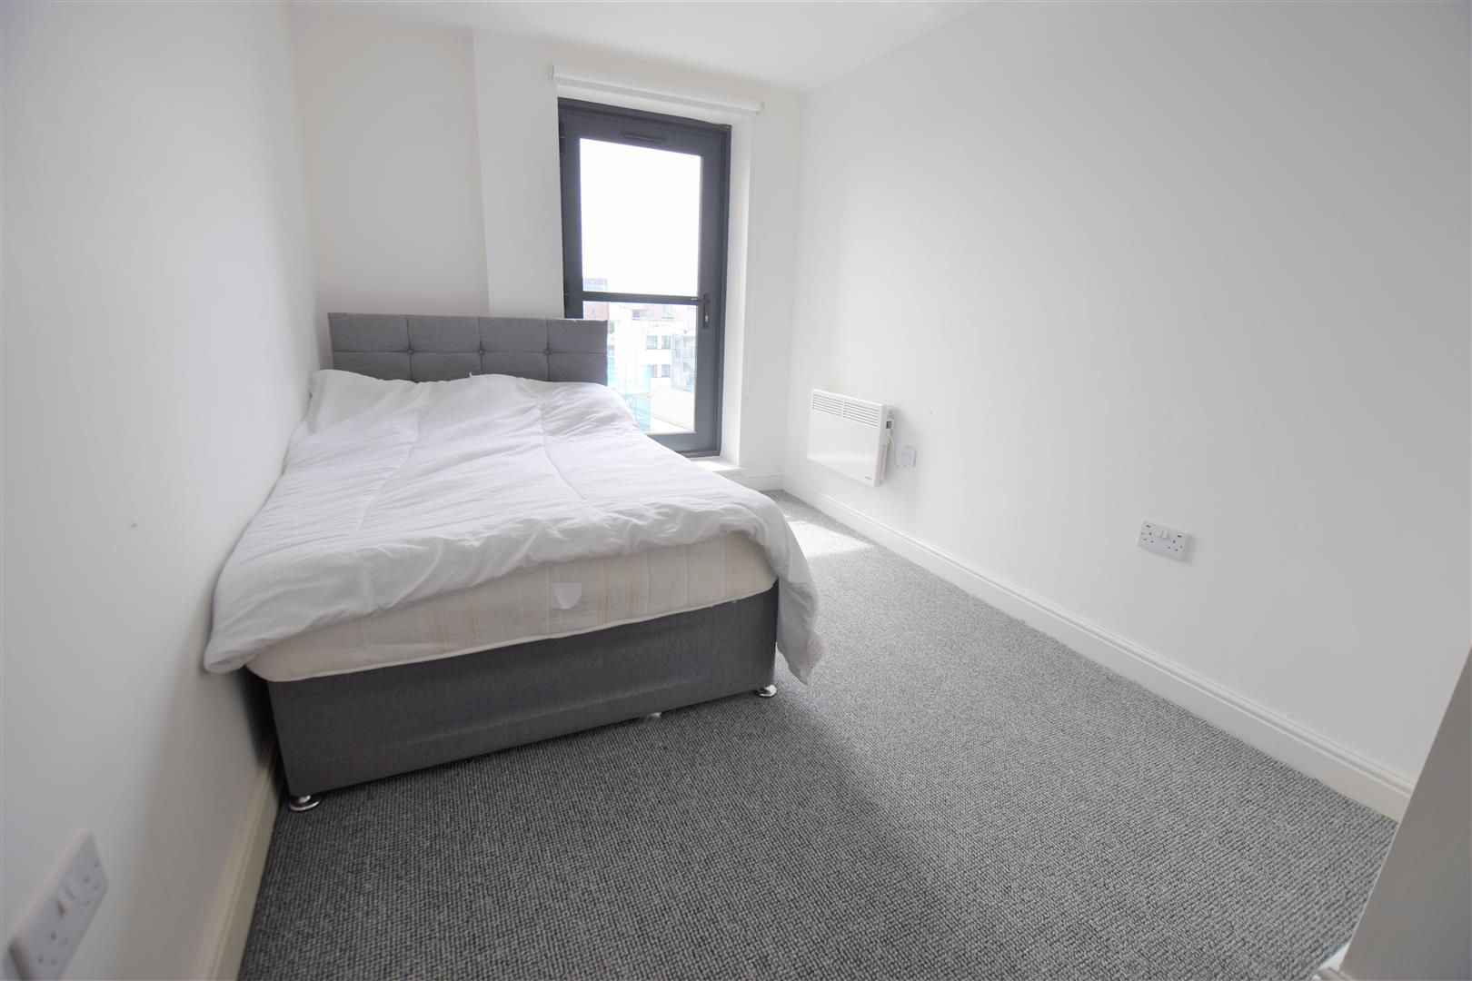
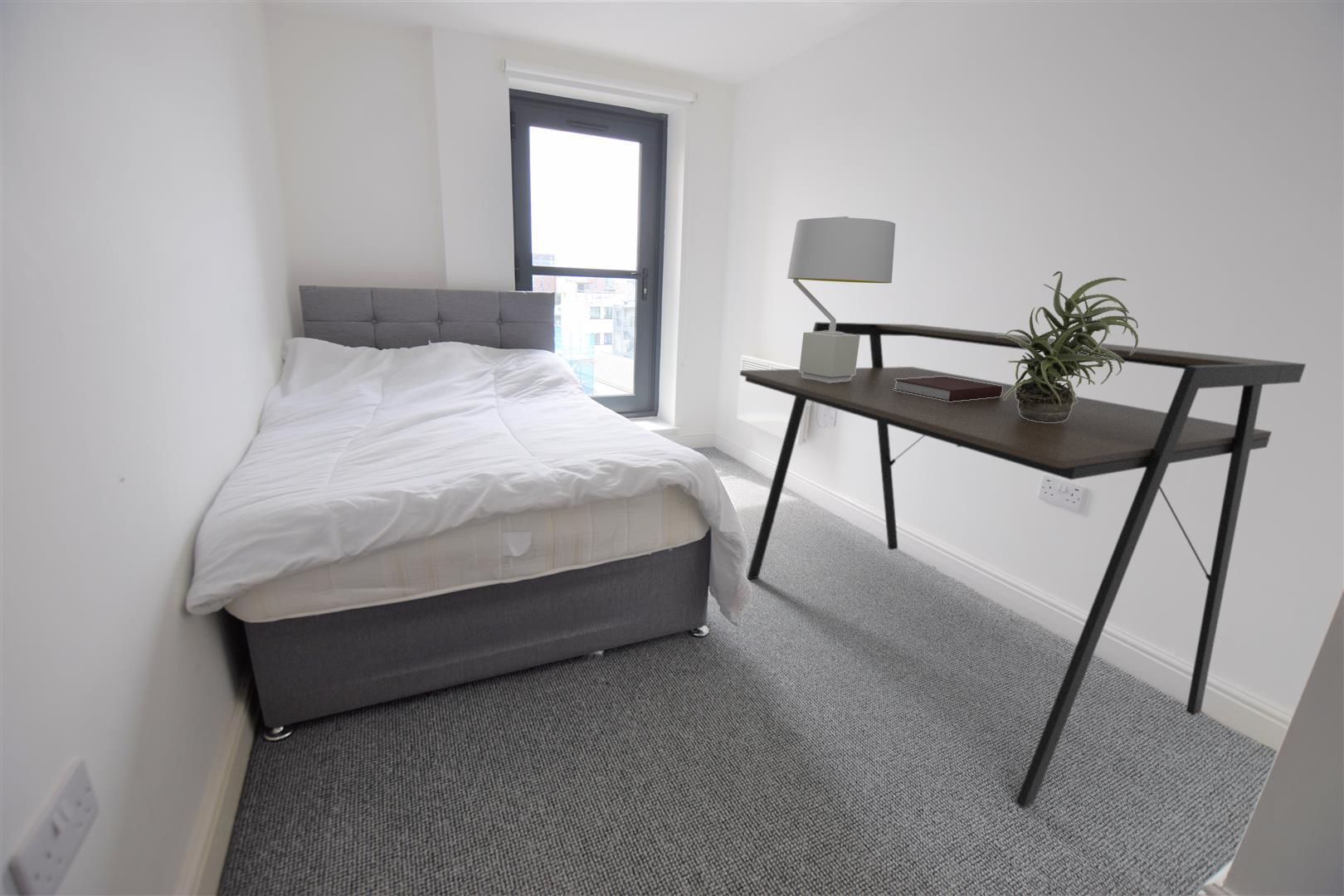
+ table lamp [786,216,896,382]
+ potted plant [996,270,1139,422]
+ notebook [894,377,1002,402]
+ desk [739,321,1307,809]
